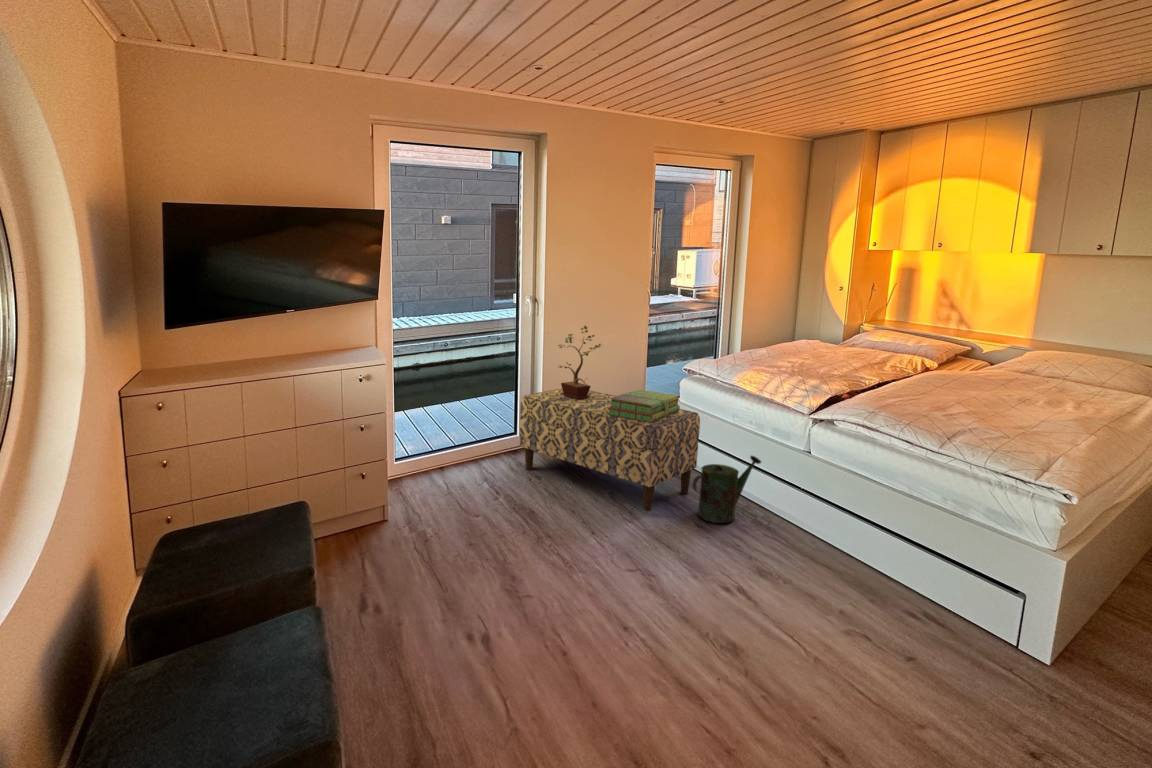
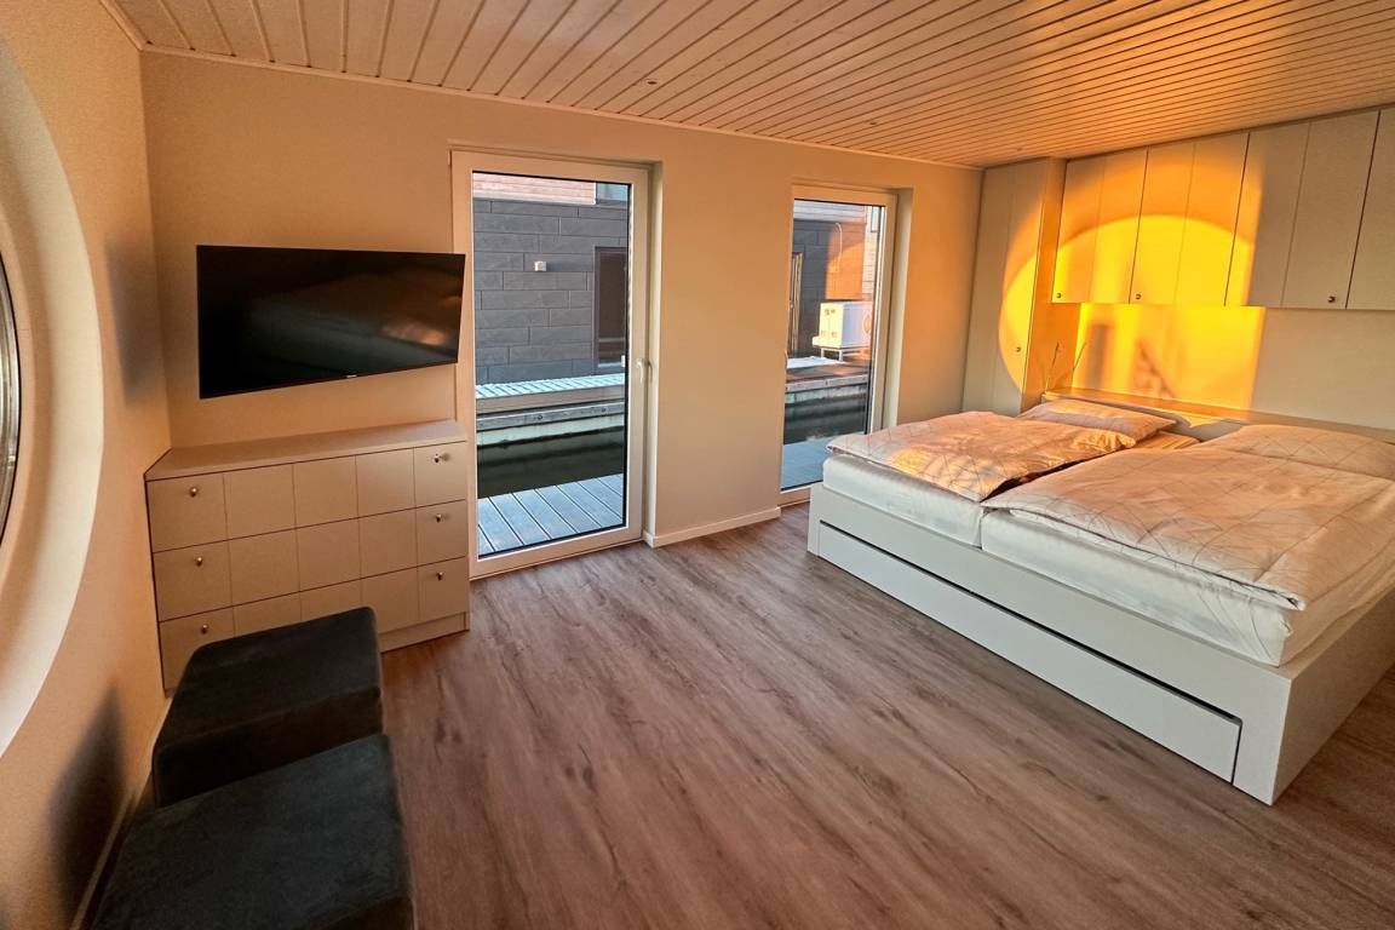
- watering can [692,454,762,524]
- potted plant [557,324,602,400]
- bench [519,388,701,512]
- stack of books [607,388,681,423]
